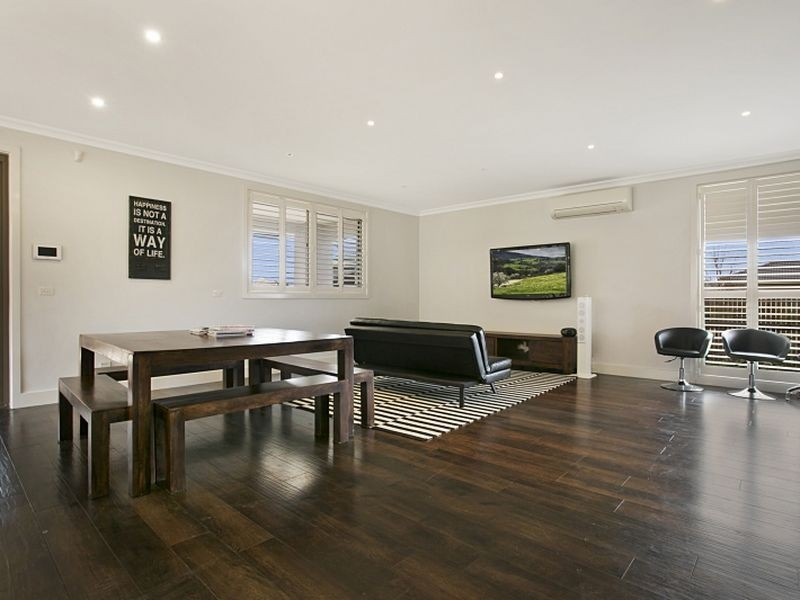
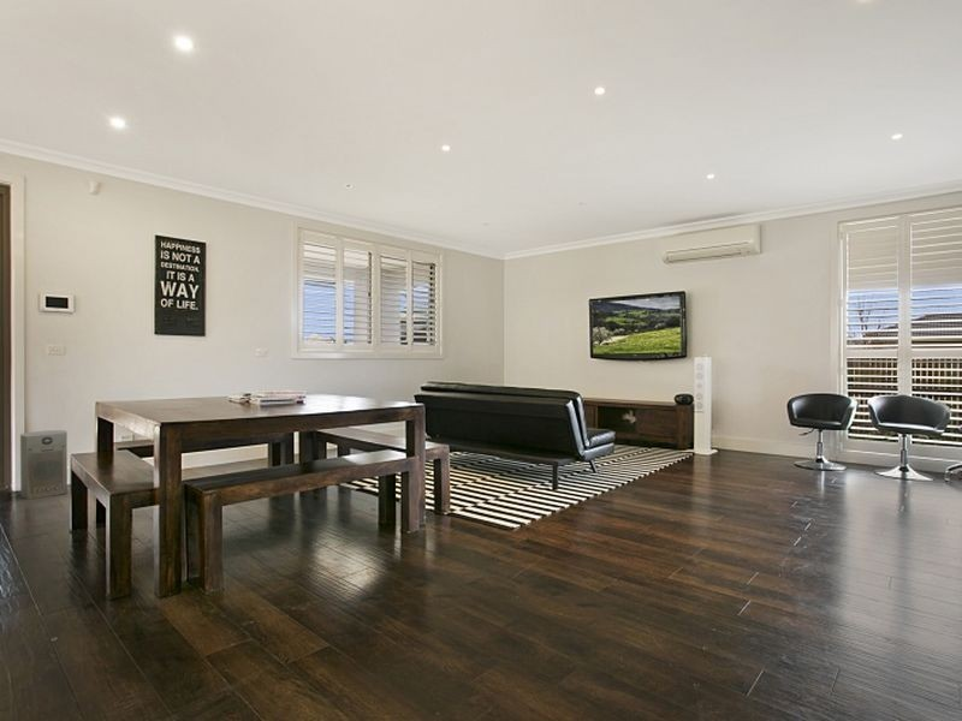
+ fan [19,429,69,500]
